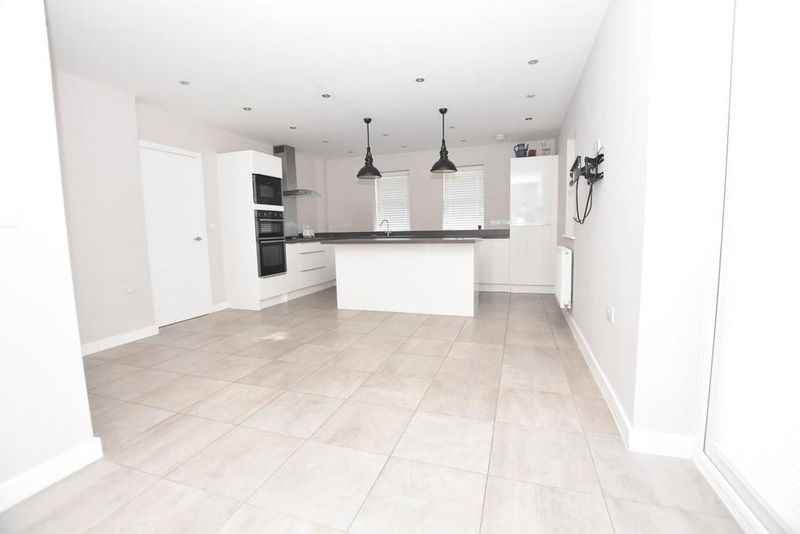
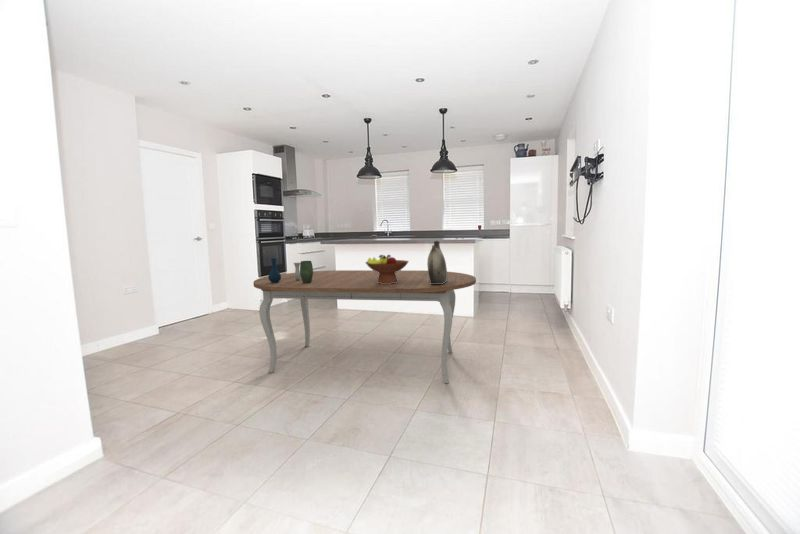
+ fruit bowl [364,254,410,284]
+ dining table [252,269,477,384]
+ vase [267,257,314,283]
+ ceramic jug [426,240,448,284]
